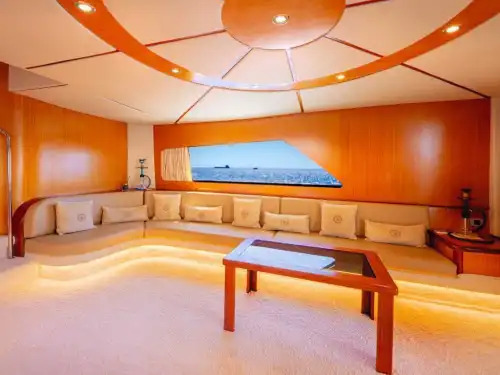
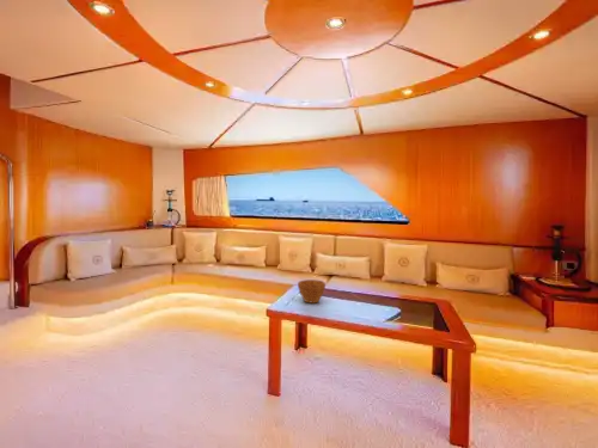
+ bowl [297,278,327,303]
